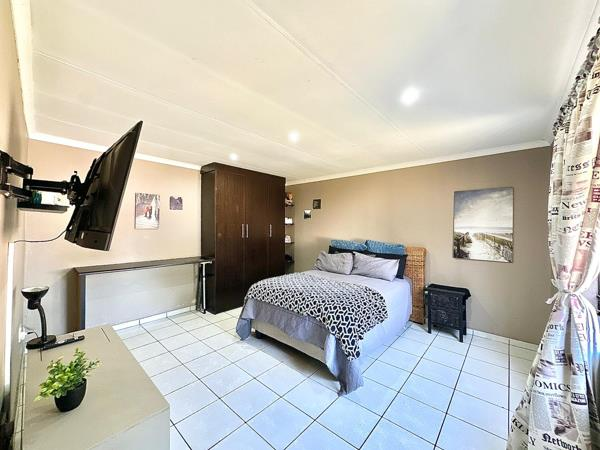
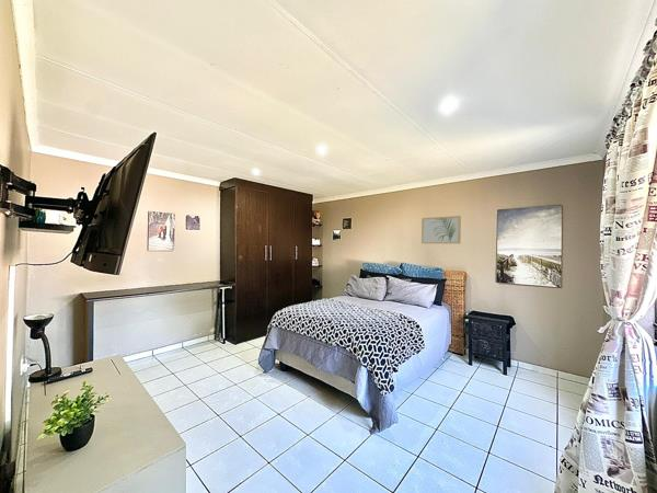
+ wall art [420,215,462,244]
